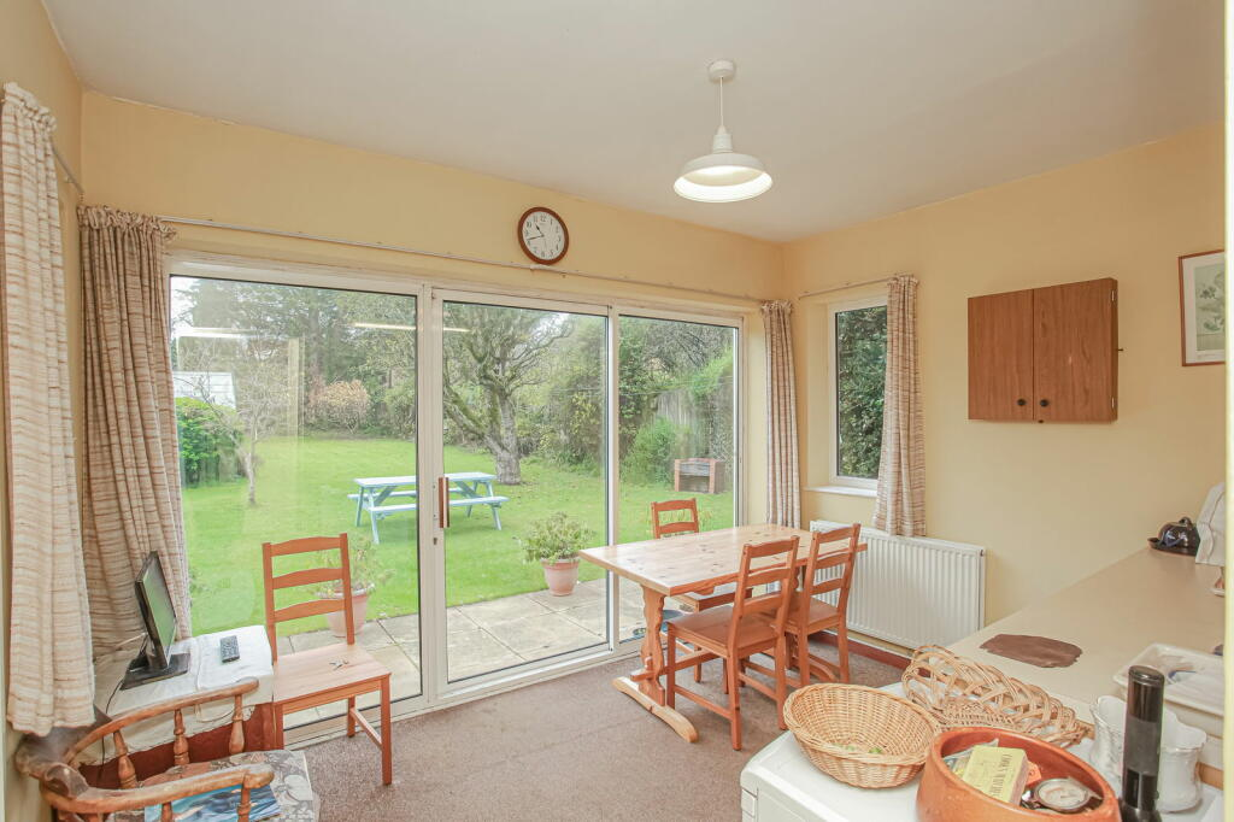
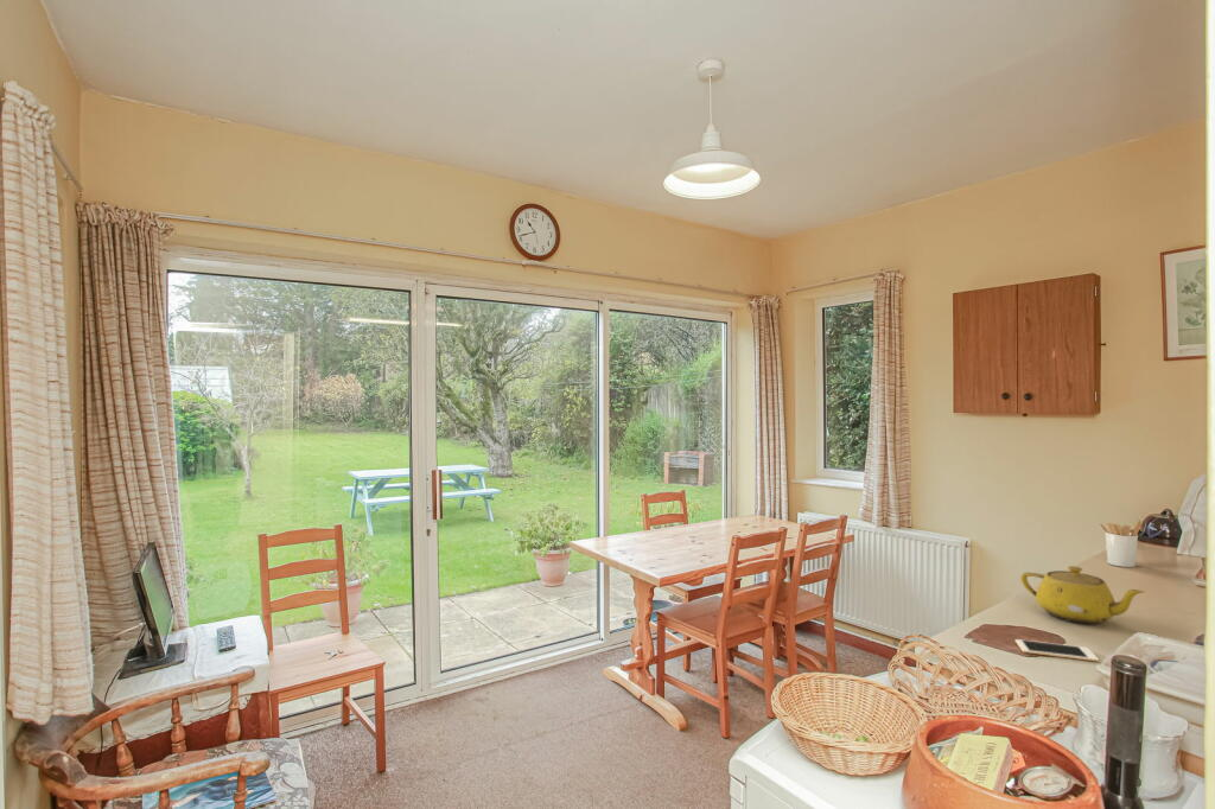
+ cell phone [1014,638,1100,663]
+ utensil holder [1099,520,1143,568]
+ teapot [1019,565,1146,625]
